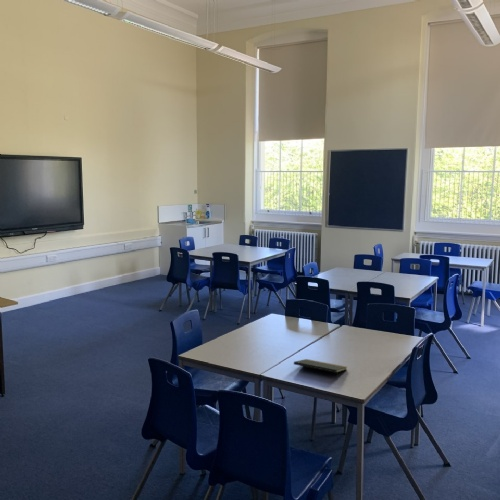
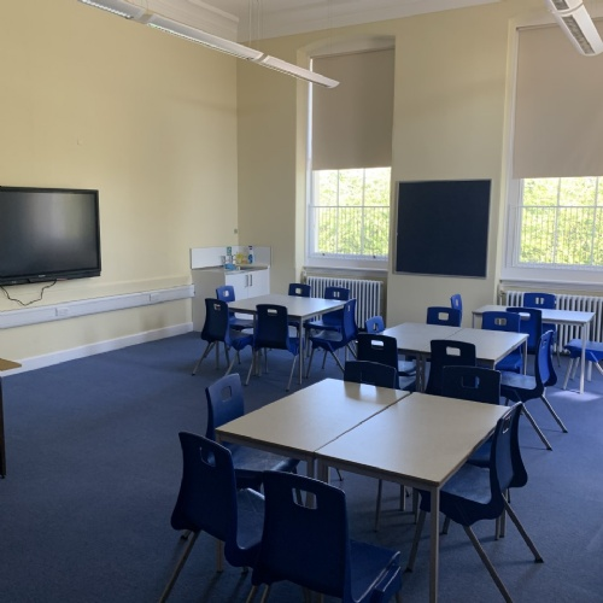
- notepad [293,358,348,380]
